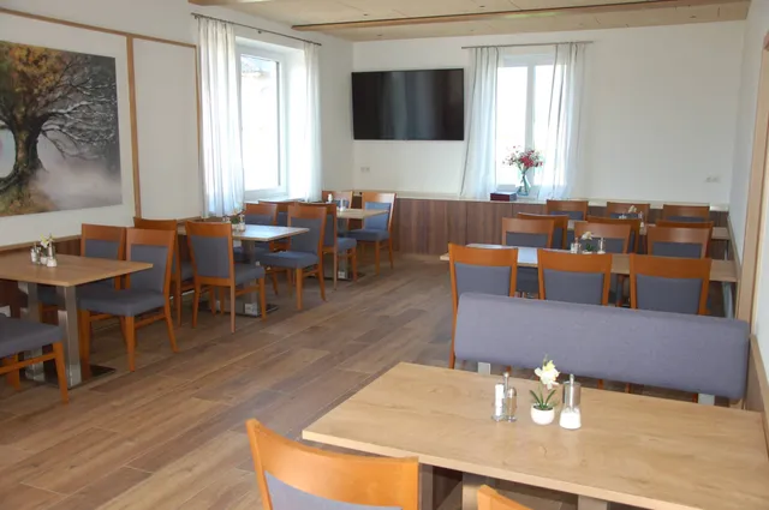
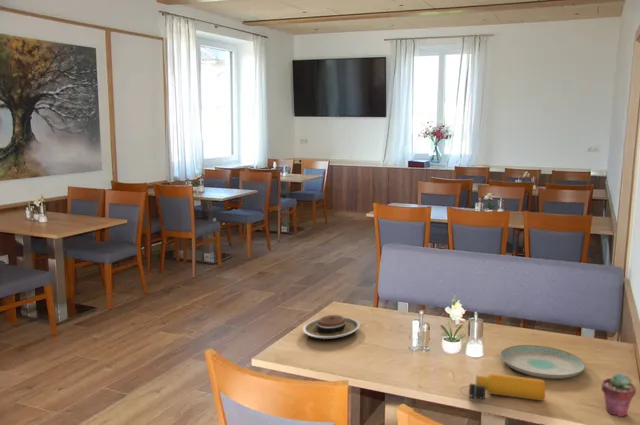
+ potted succulent [601,372,637,418]
+ plate [302,314,361,340]
+ water bottle [459,373,546,402]
+ plate [499,344,586,380]
